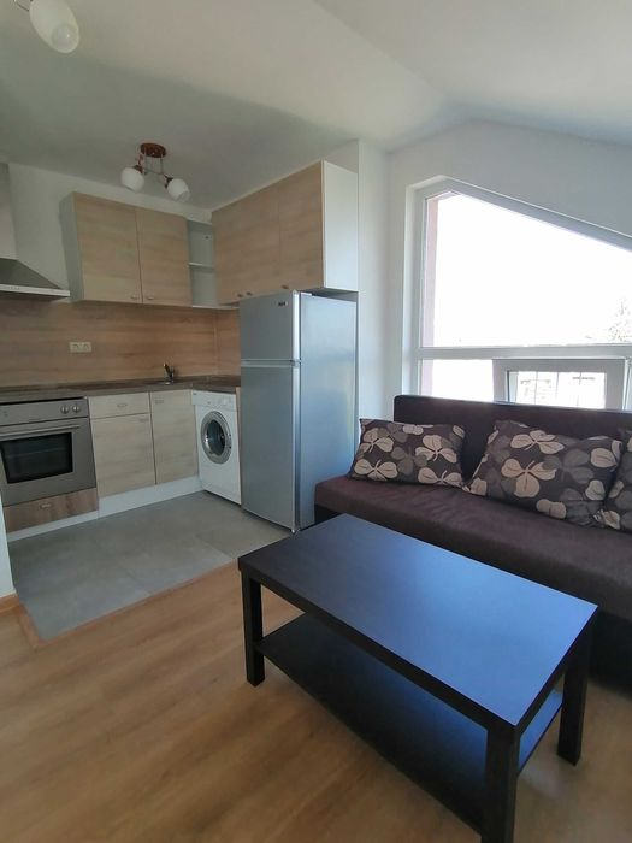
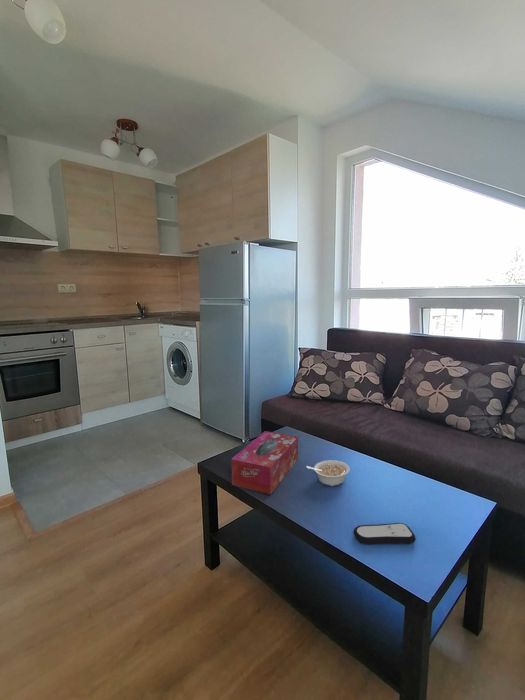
+ remote control [353,522,417,545]
+ legume [306,459,351,487]
+ tissue box [231,430,299,495]
